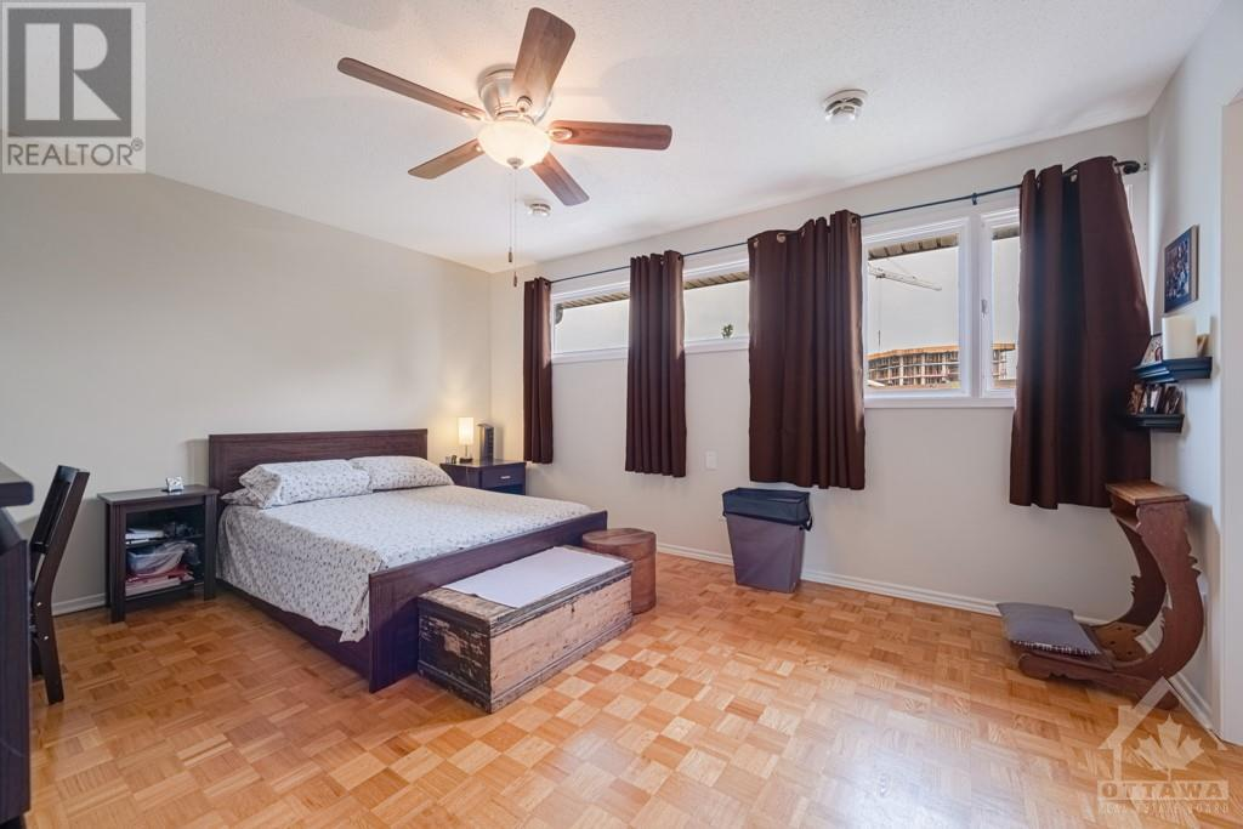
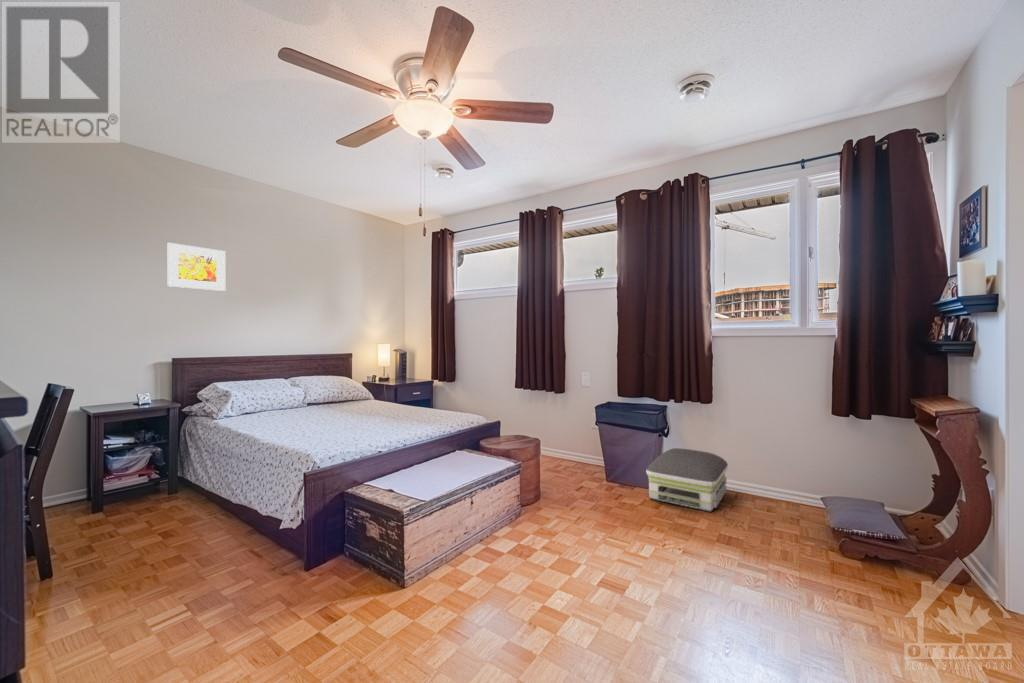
+ air purifier [645,447,729,513]
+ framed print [167,242,226,292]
